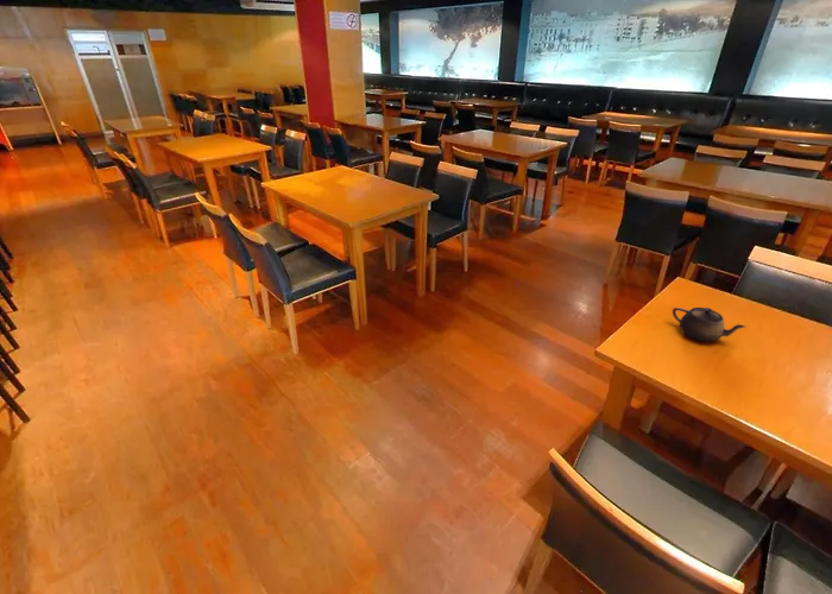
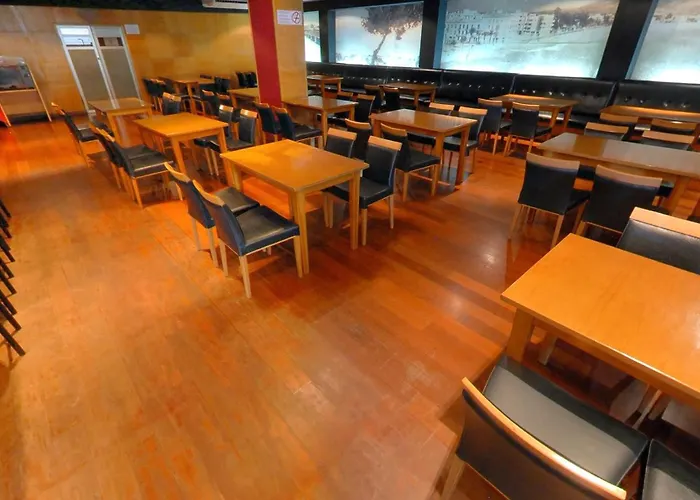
- teapot [672,307,746,343]
